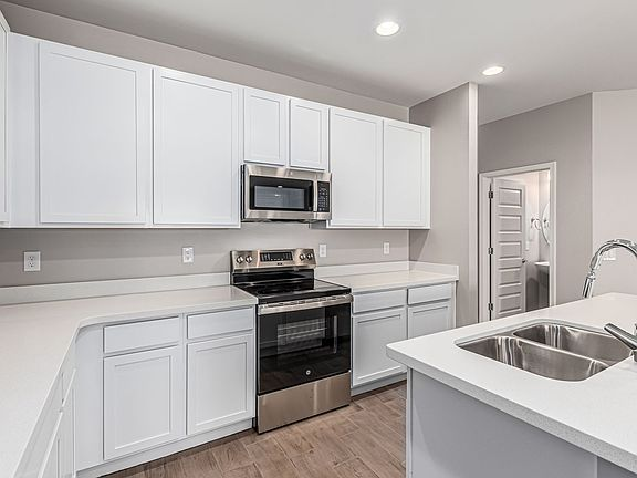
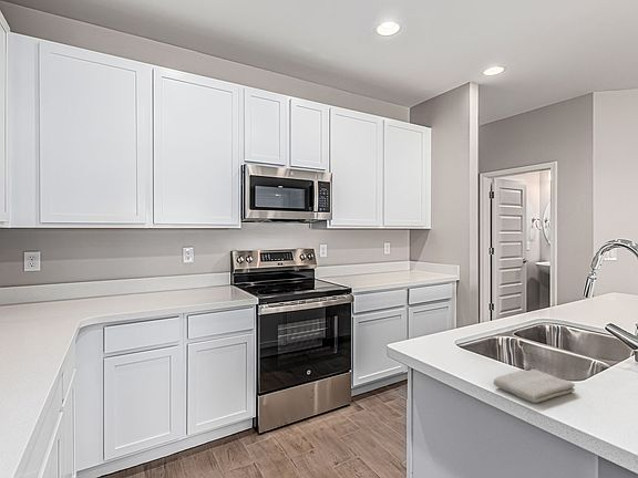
+ washcloth [493,368,576,404]
